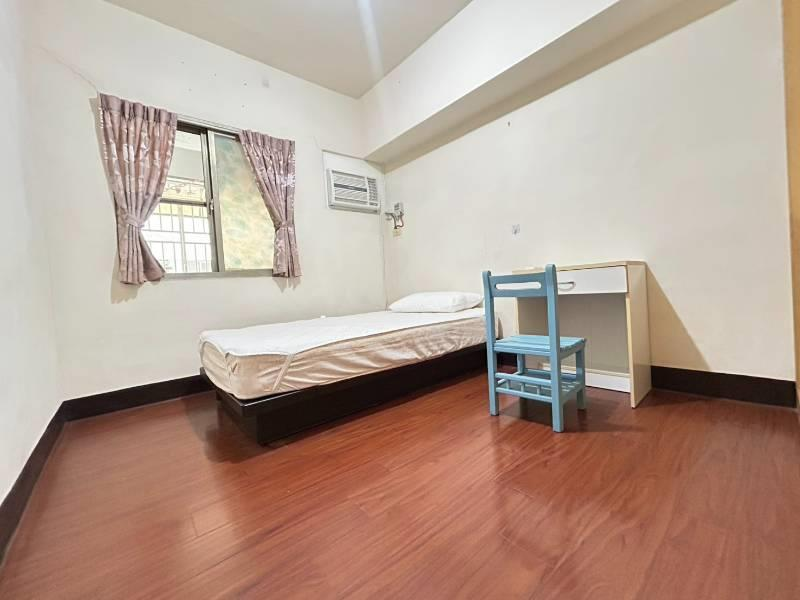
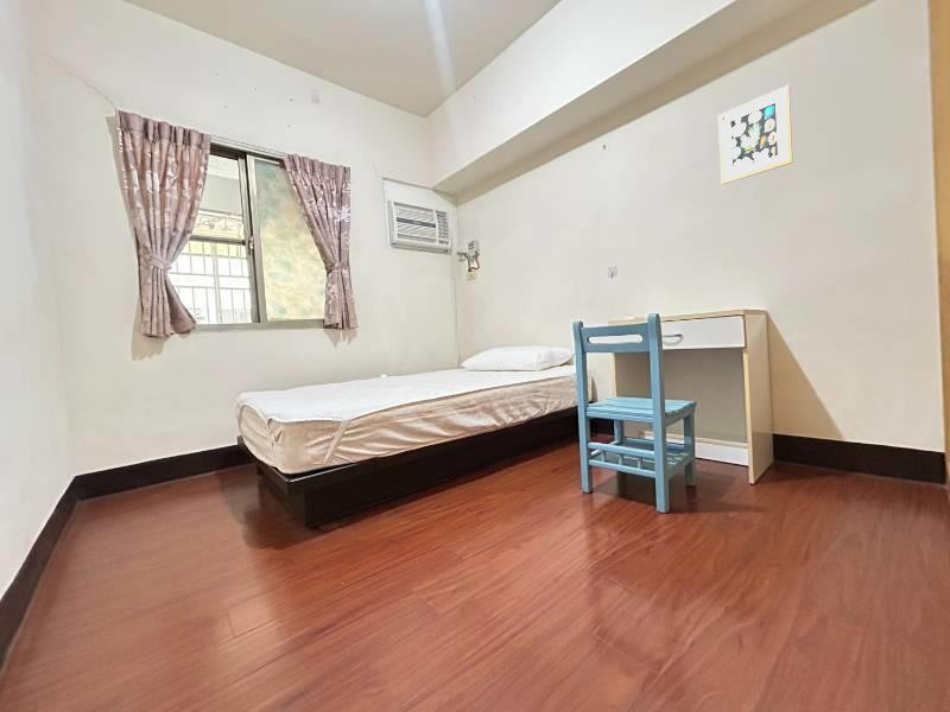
+ wall art [717,84,793,185]
